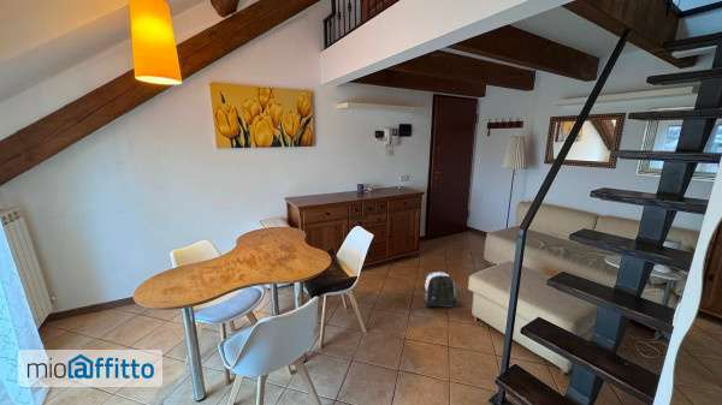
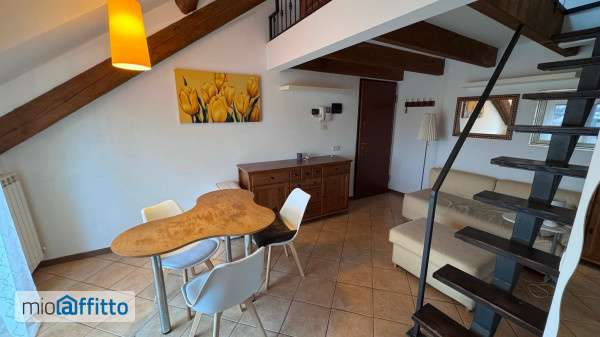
- backpack [424,270,460,308]
